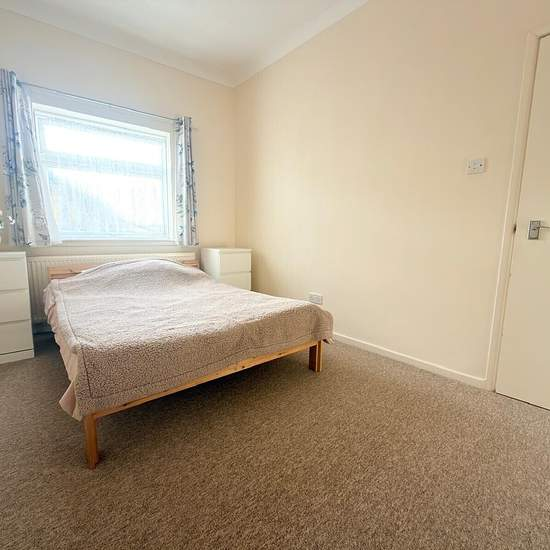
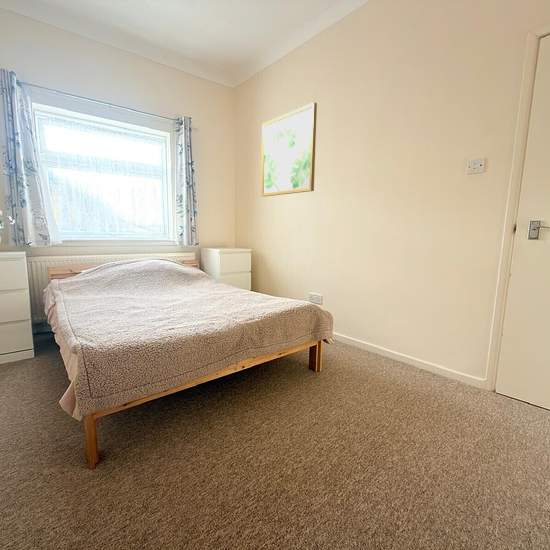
+ wall art [260,101,318,197]
